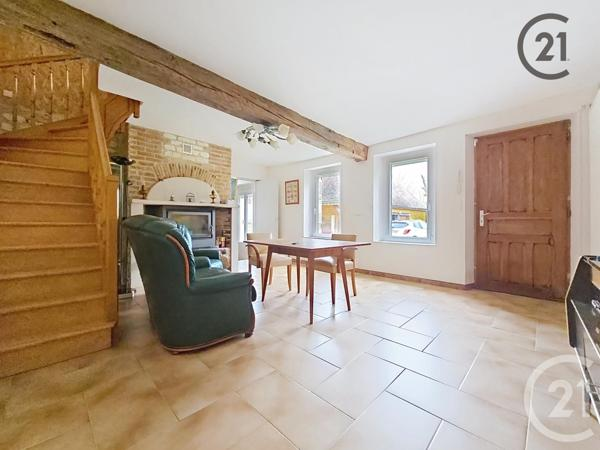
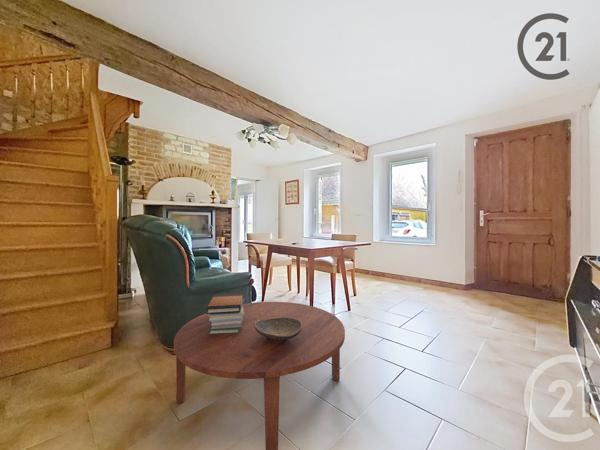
+ coffee table [173,301,346,450]
+ book stack [205,292,246,335]
+ decorative bowl [255,318,302,343]
